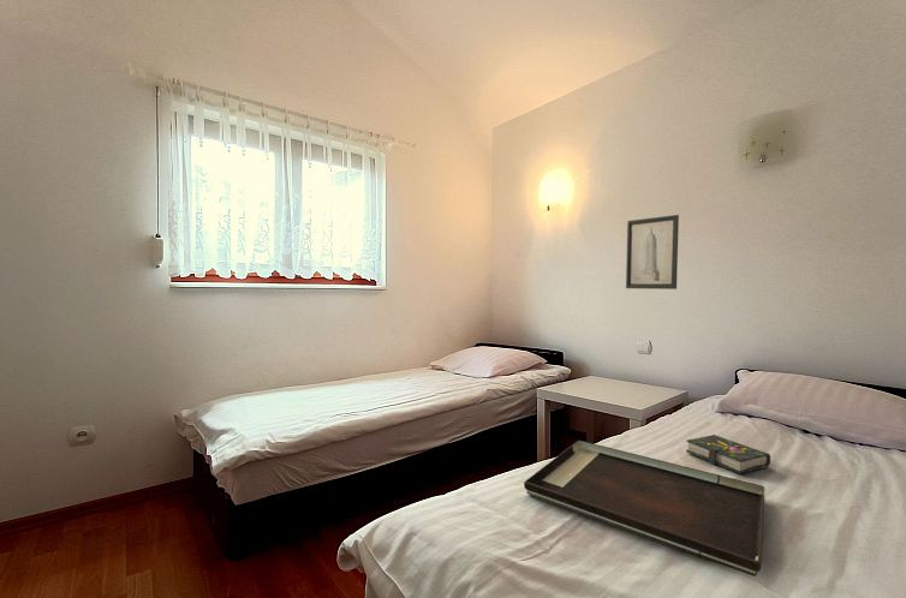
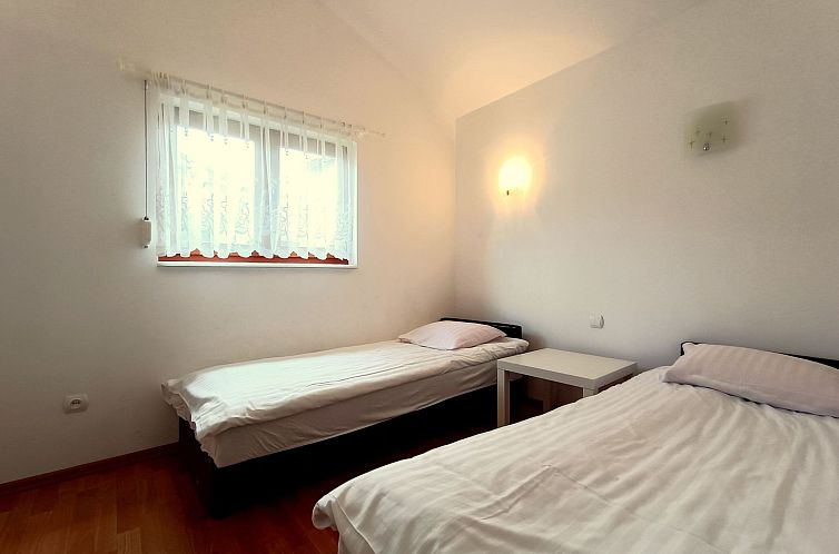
- wall art [625,214,680,291]
- book [685,433,771,476]
- tray [523,439,767,578]
